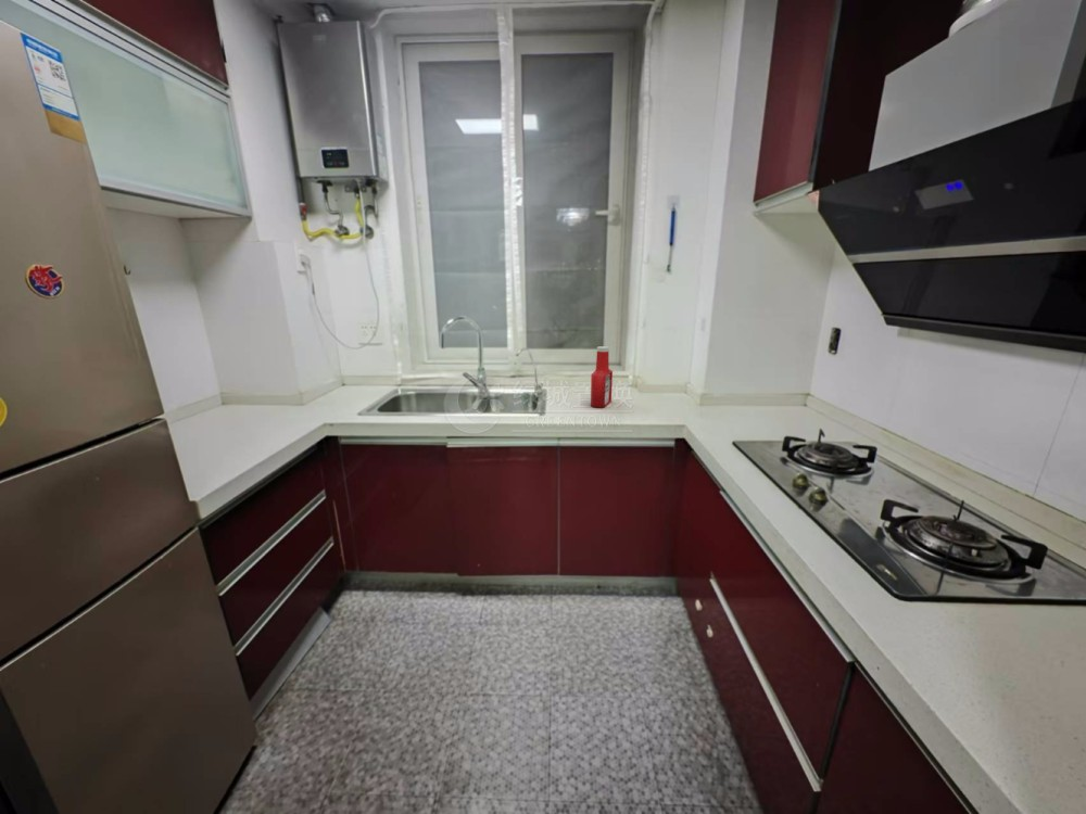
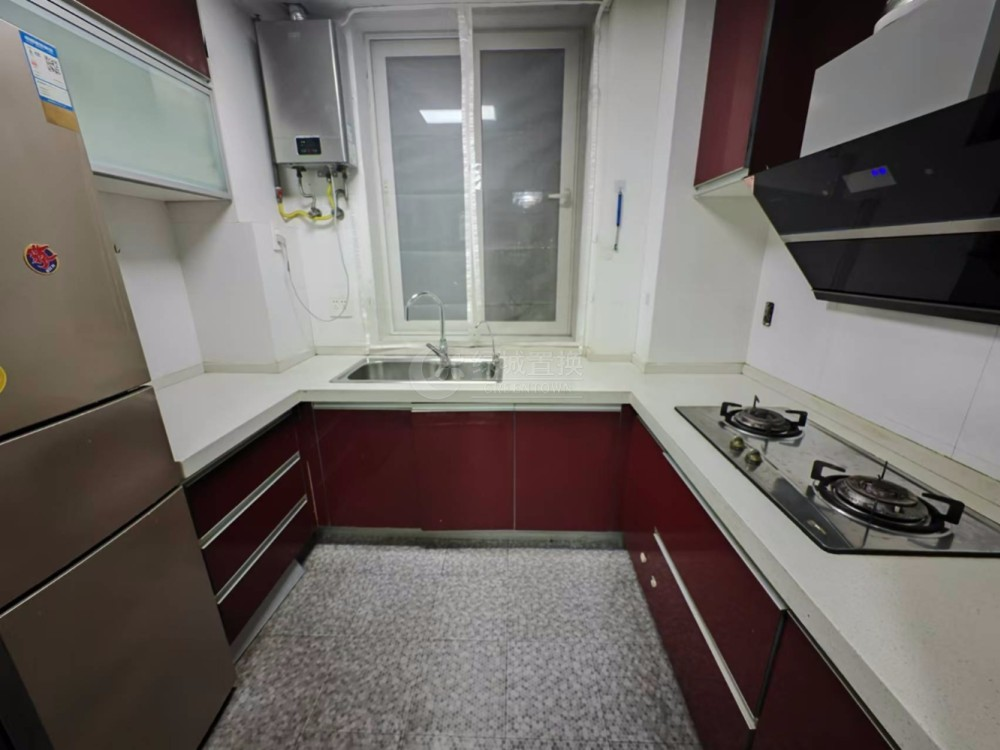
- soap bottle [590,345,614,409]
